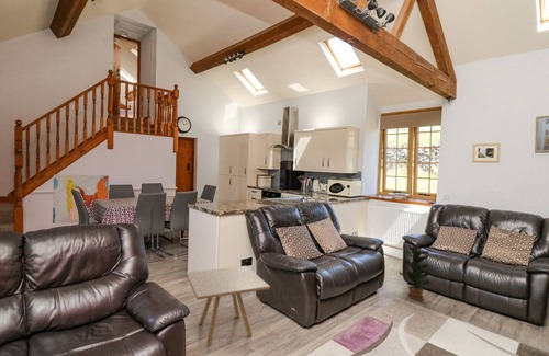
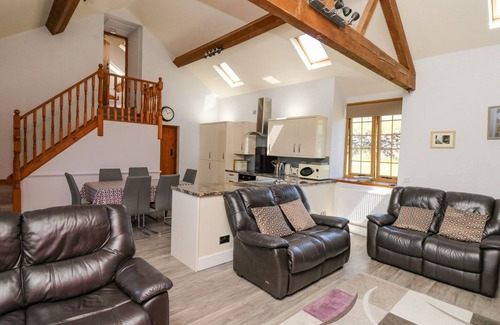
- potted plant [397,243,435,301]
- wall art [52,174,110,225]
- side table [184,265,271,346]
